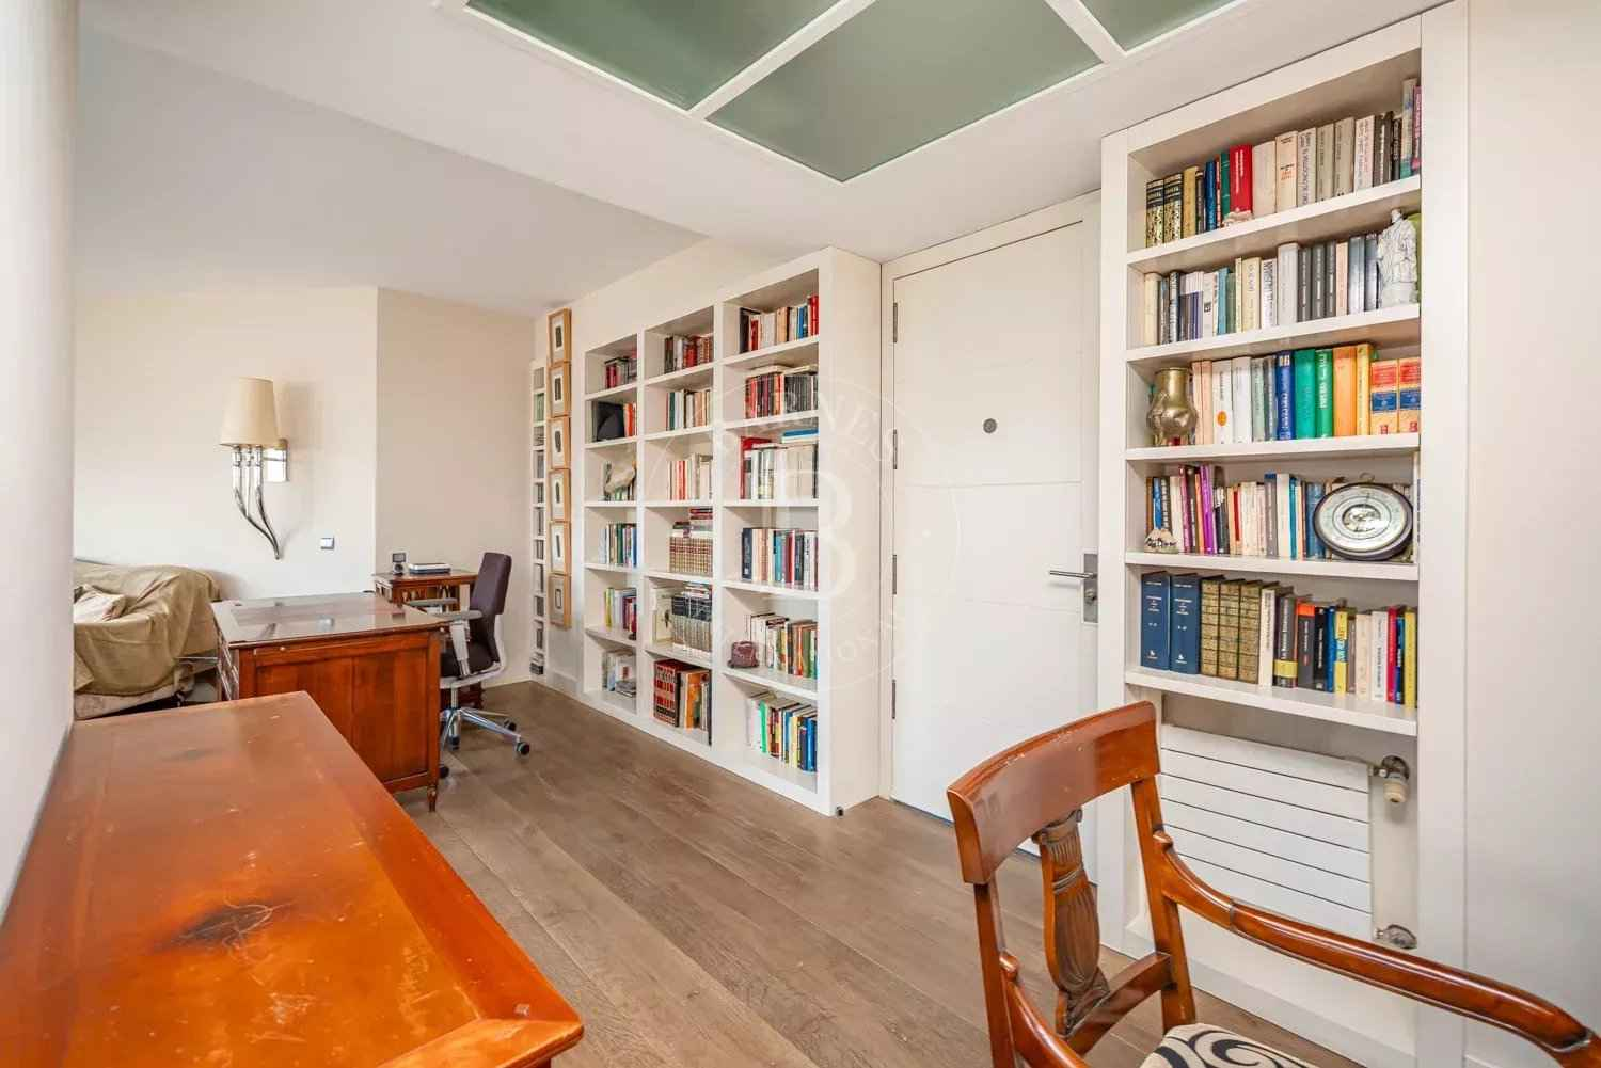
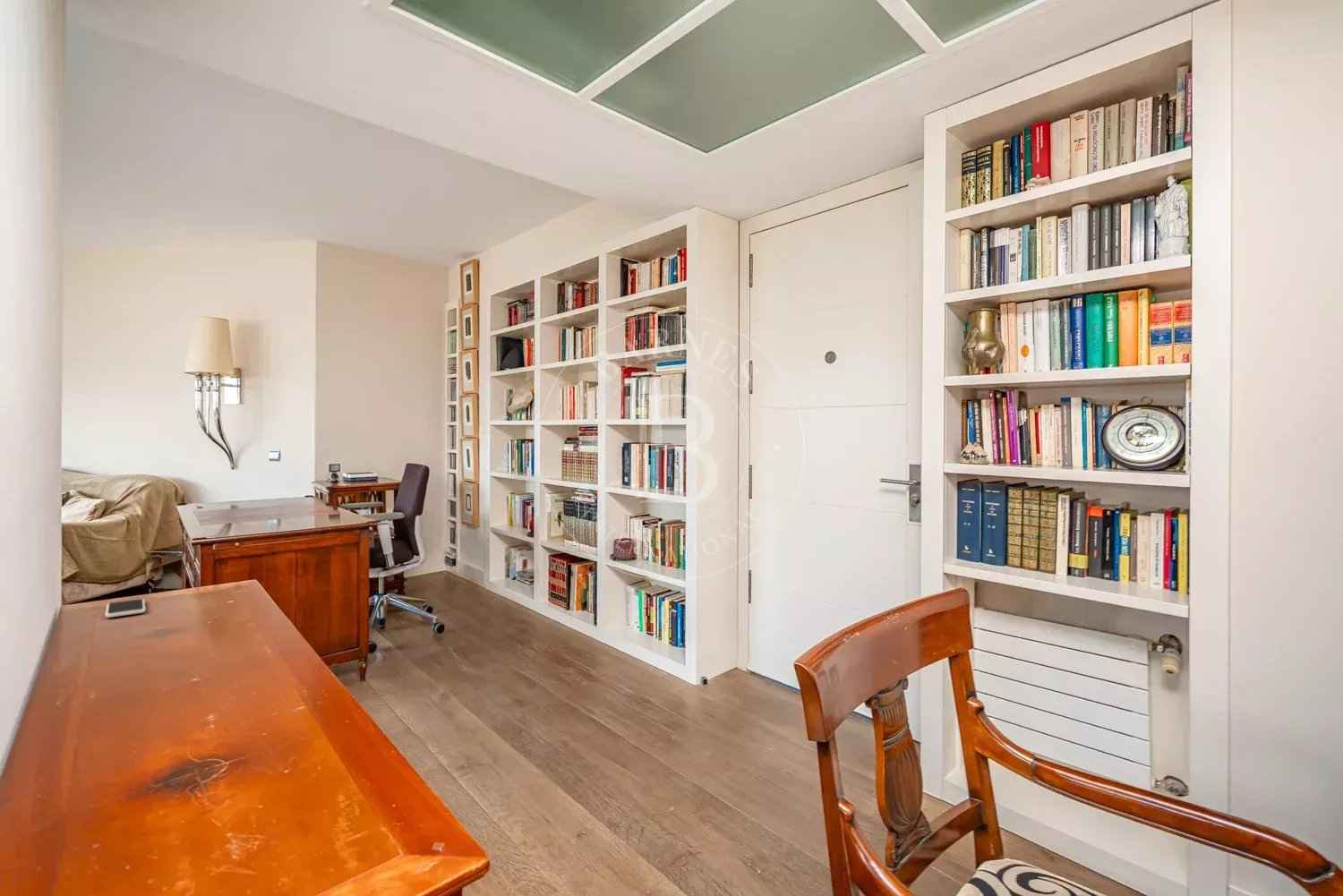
+ smartphone [104,598,147,619]
